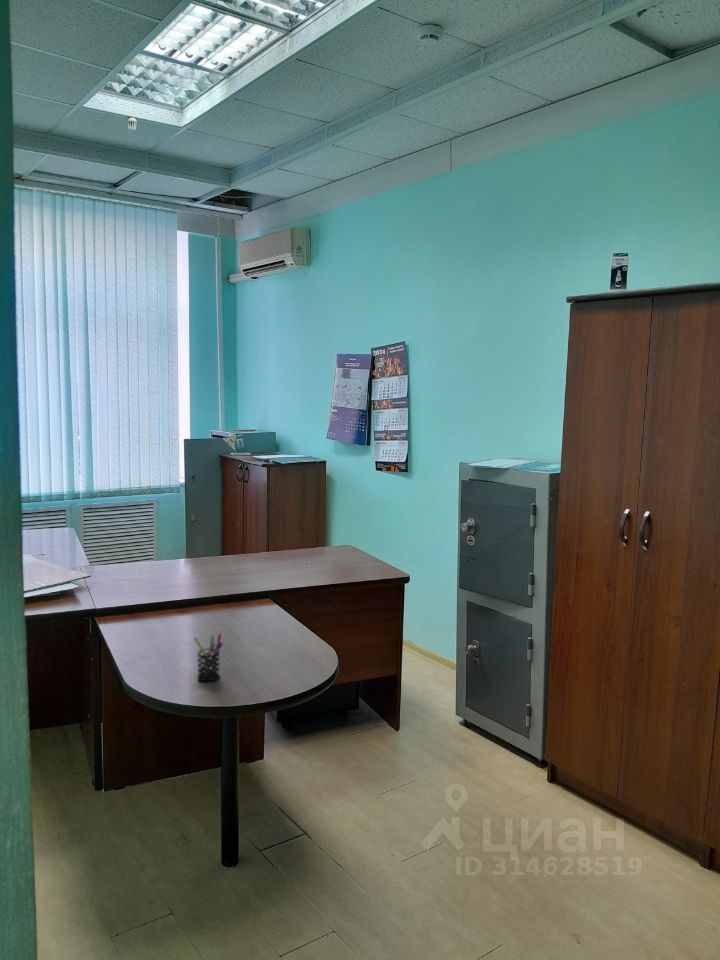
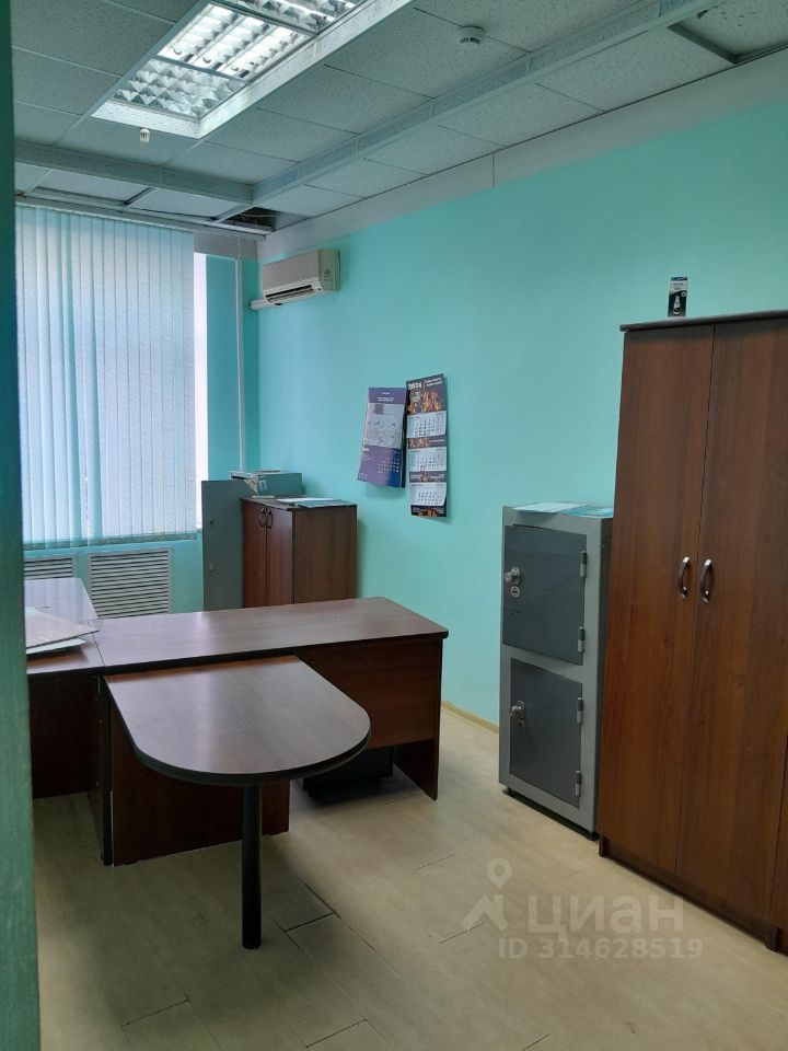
- pen holder [193,633,224,682]
